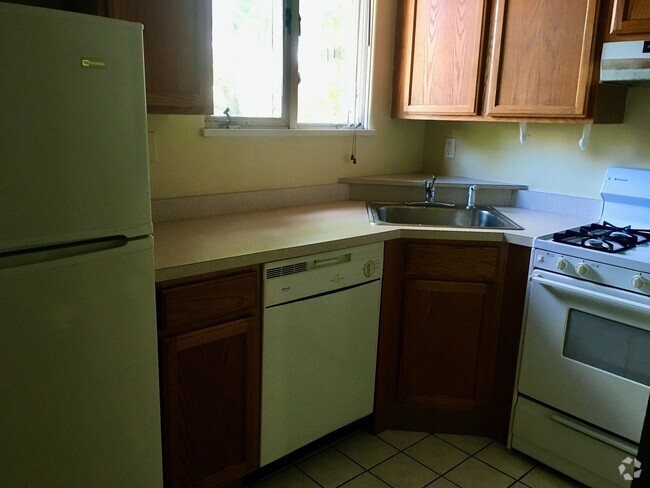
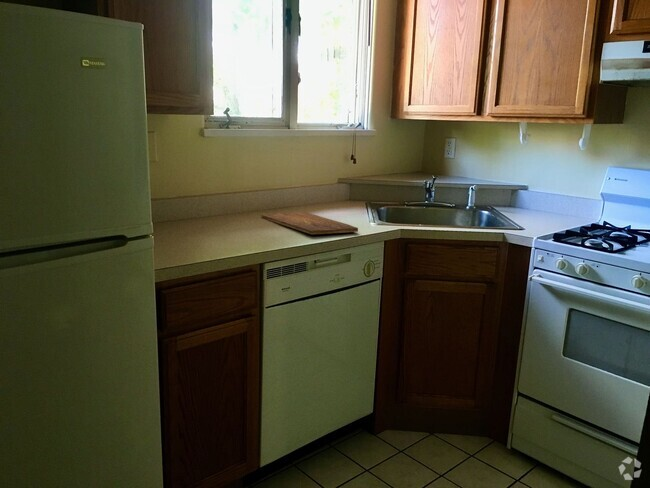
+ cutting board [261,211,359,235]
